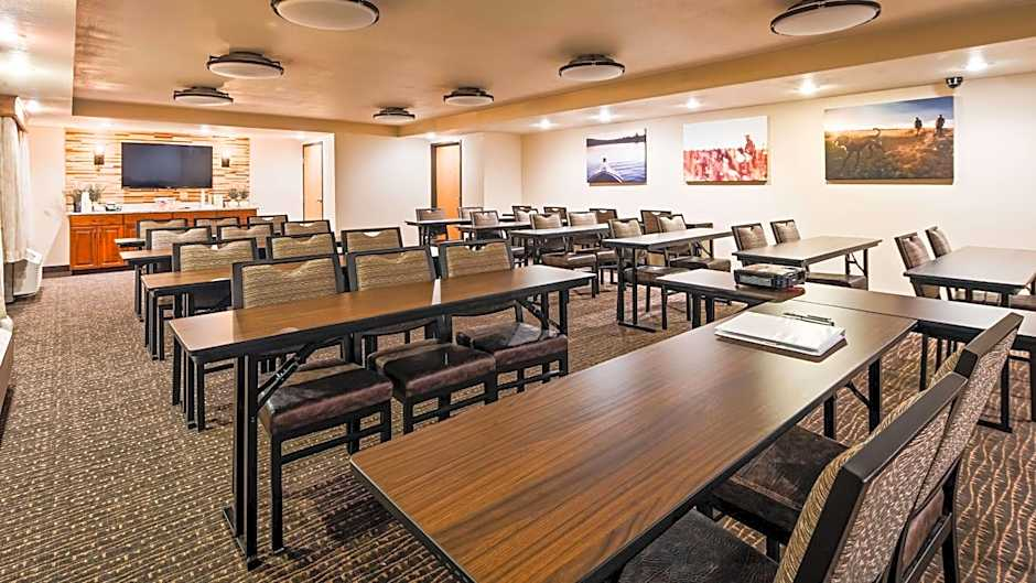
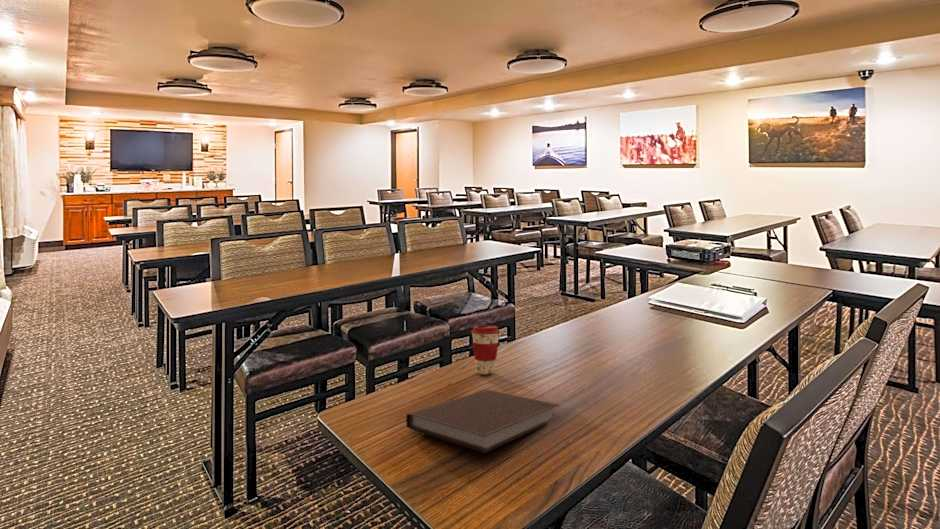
+ coffee cup [470,325,501,375]
+ notebook [405,389,560,454]
